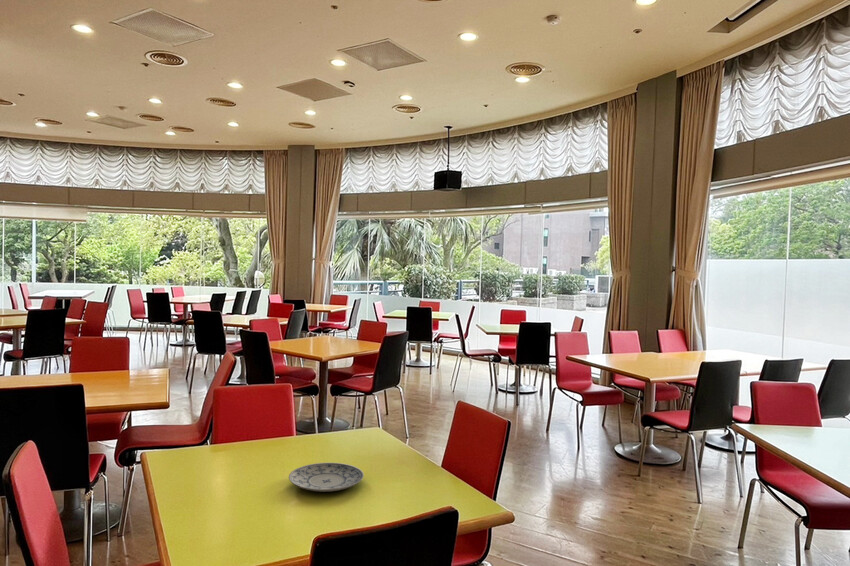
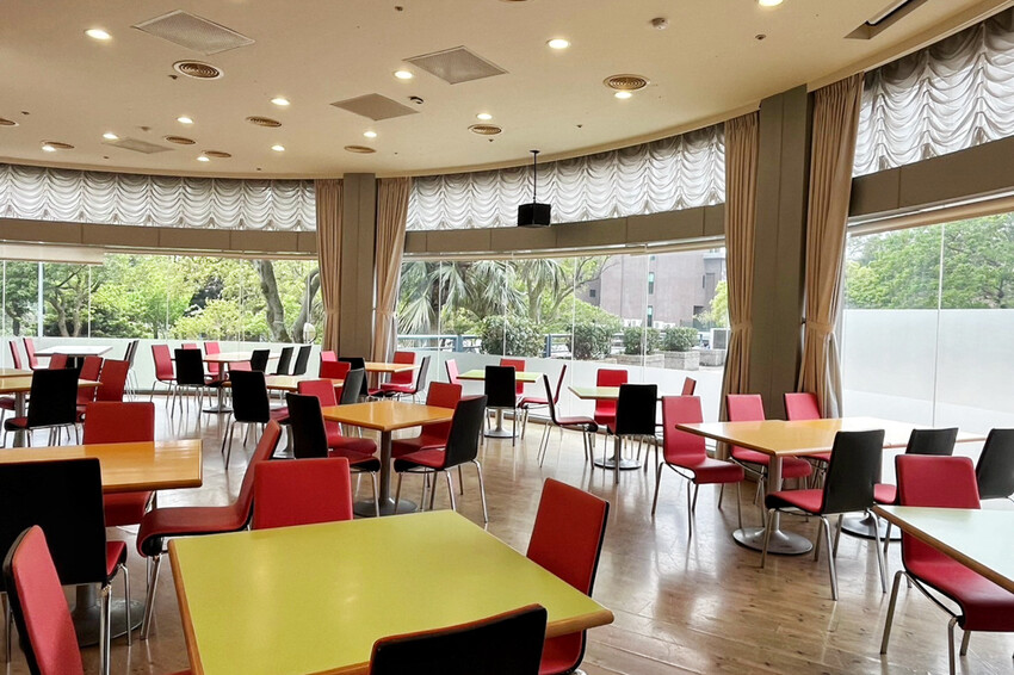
- plate [288,462,365,493]
